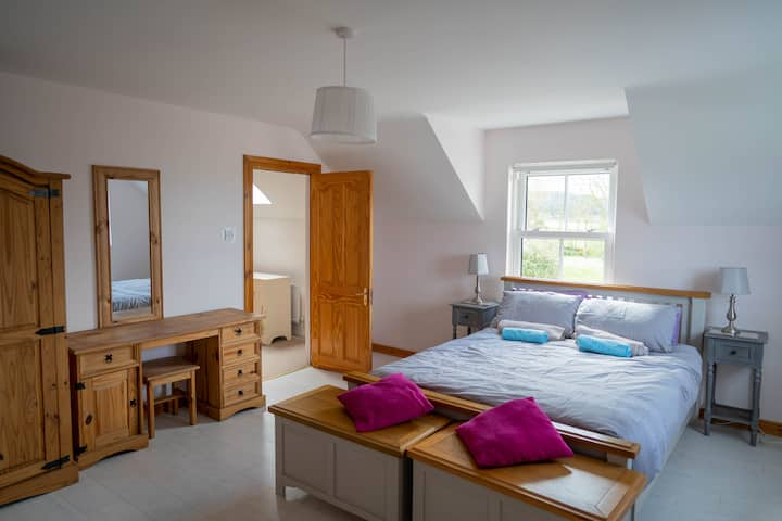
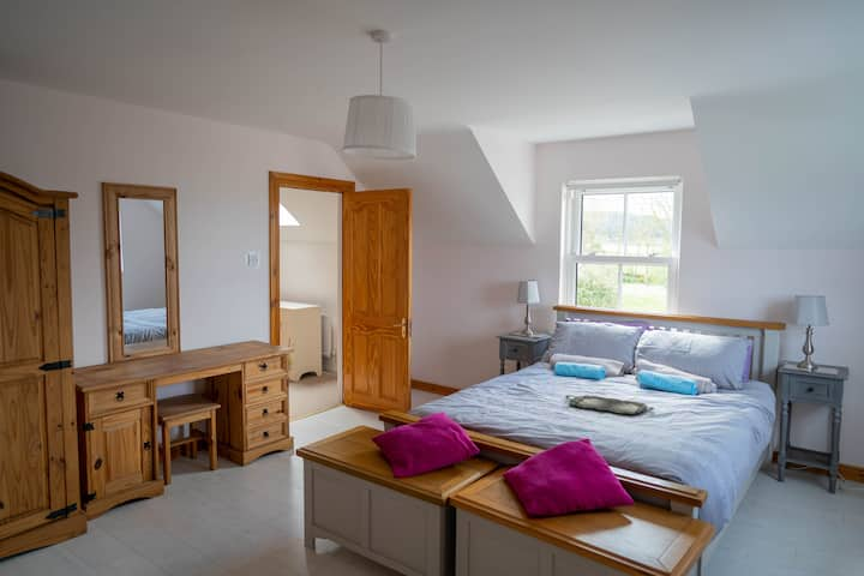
+ serving tray [564,394,655,415]
